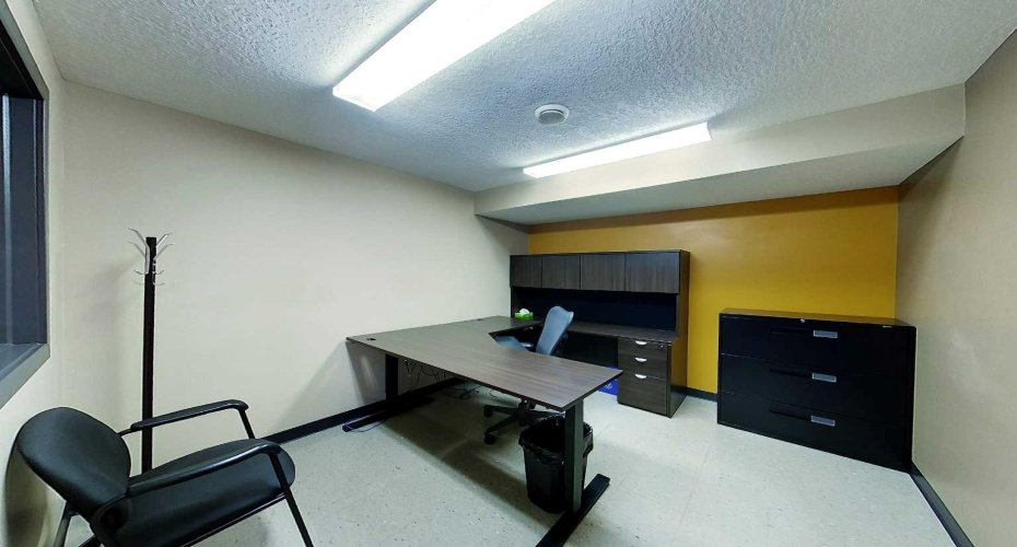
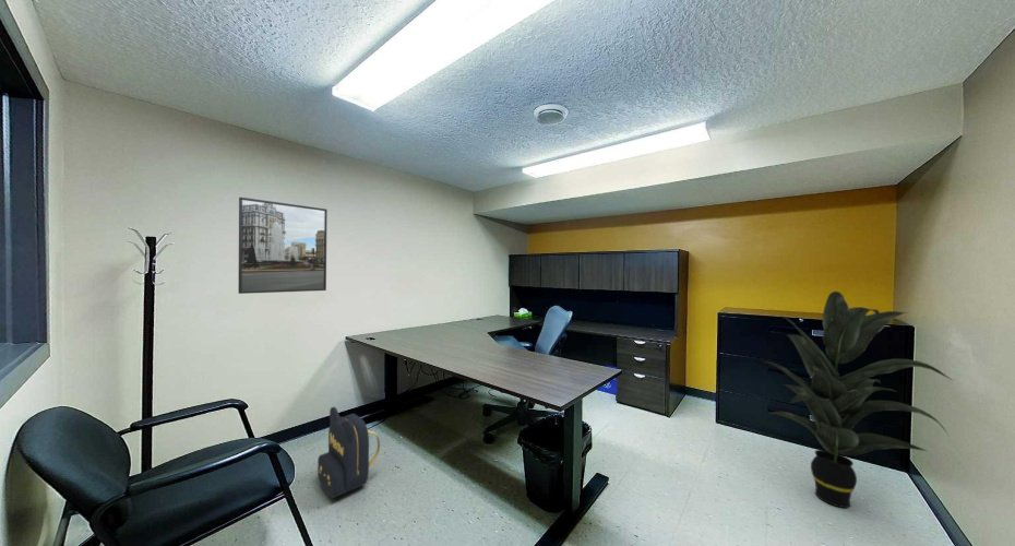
+ indoor plant [761,290,954,509]
+ backpack [317,406,381,500]
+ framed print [237,197,329,295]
